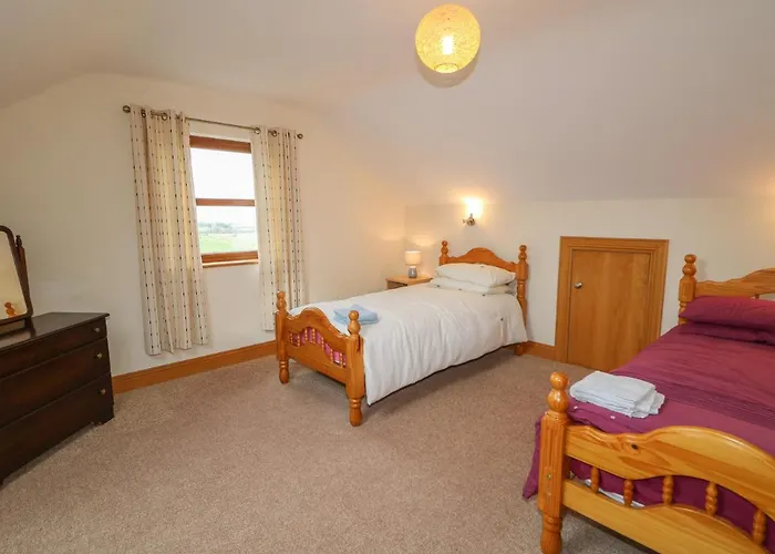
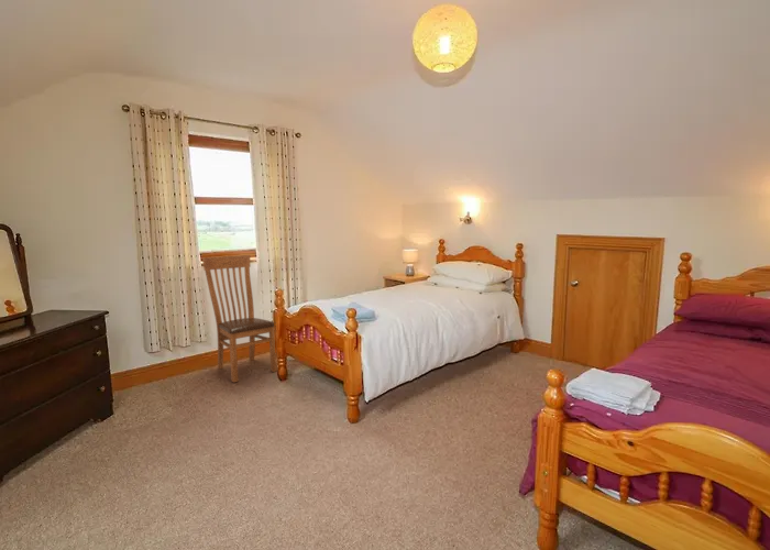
+ chair [201,254,278,384]
